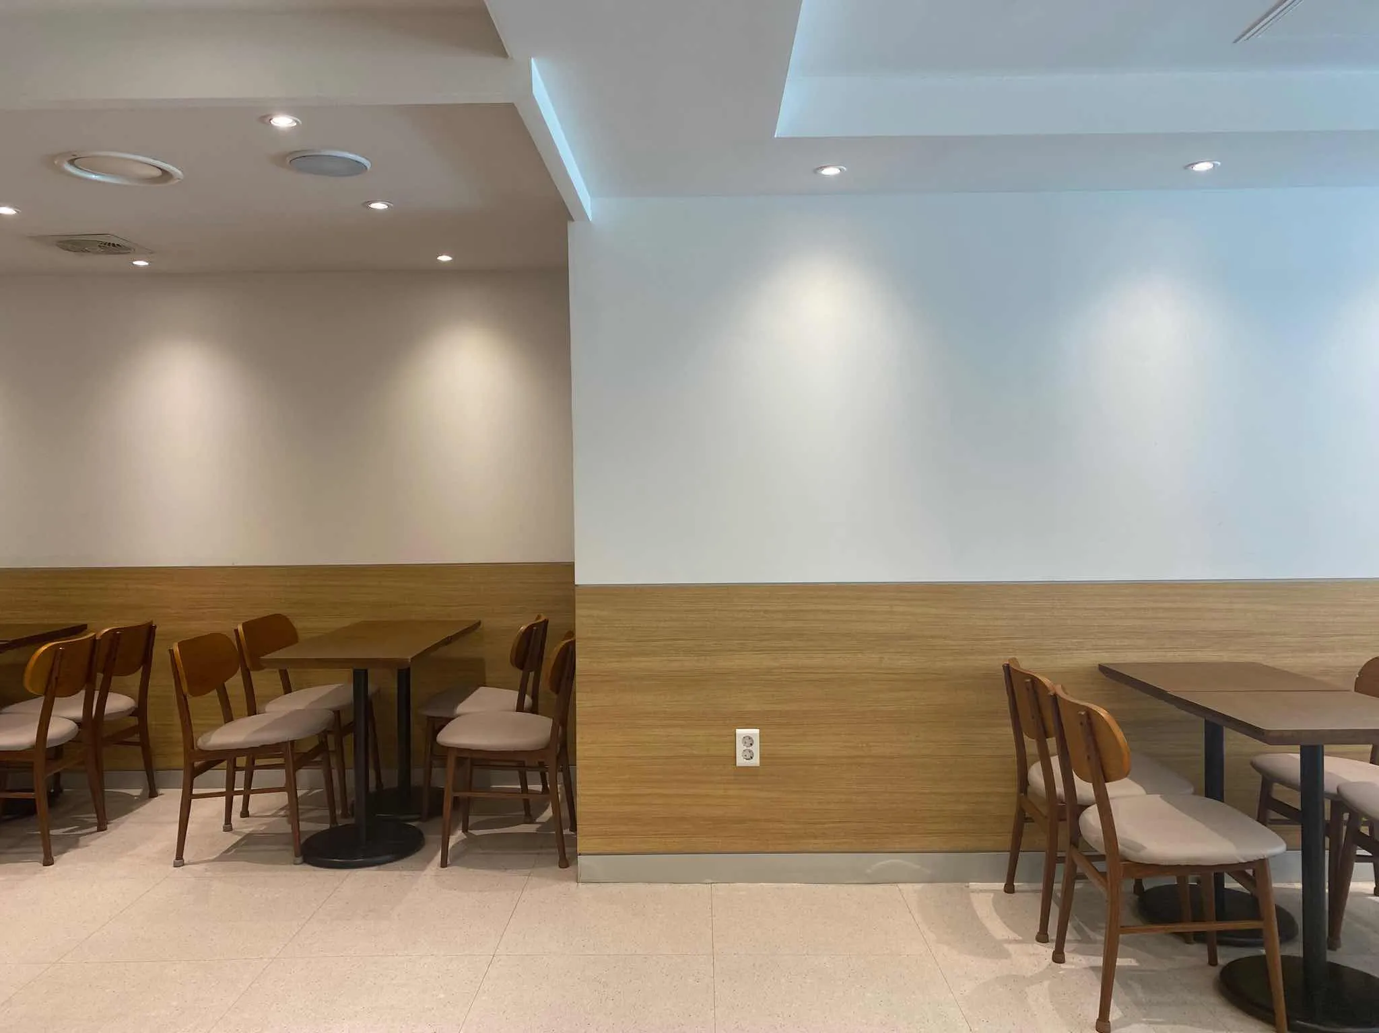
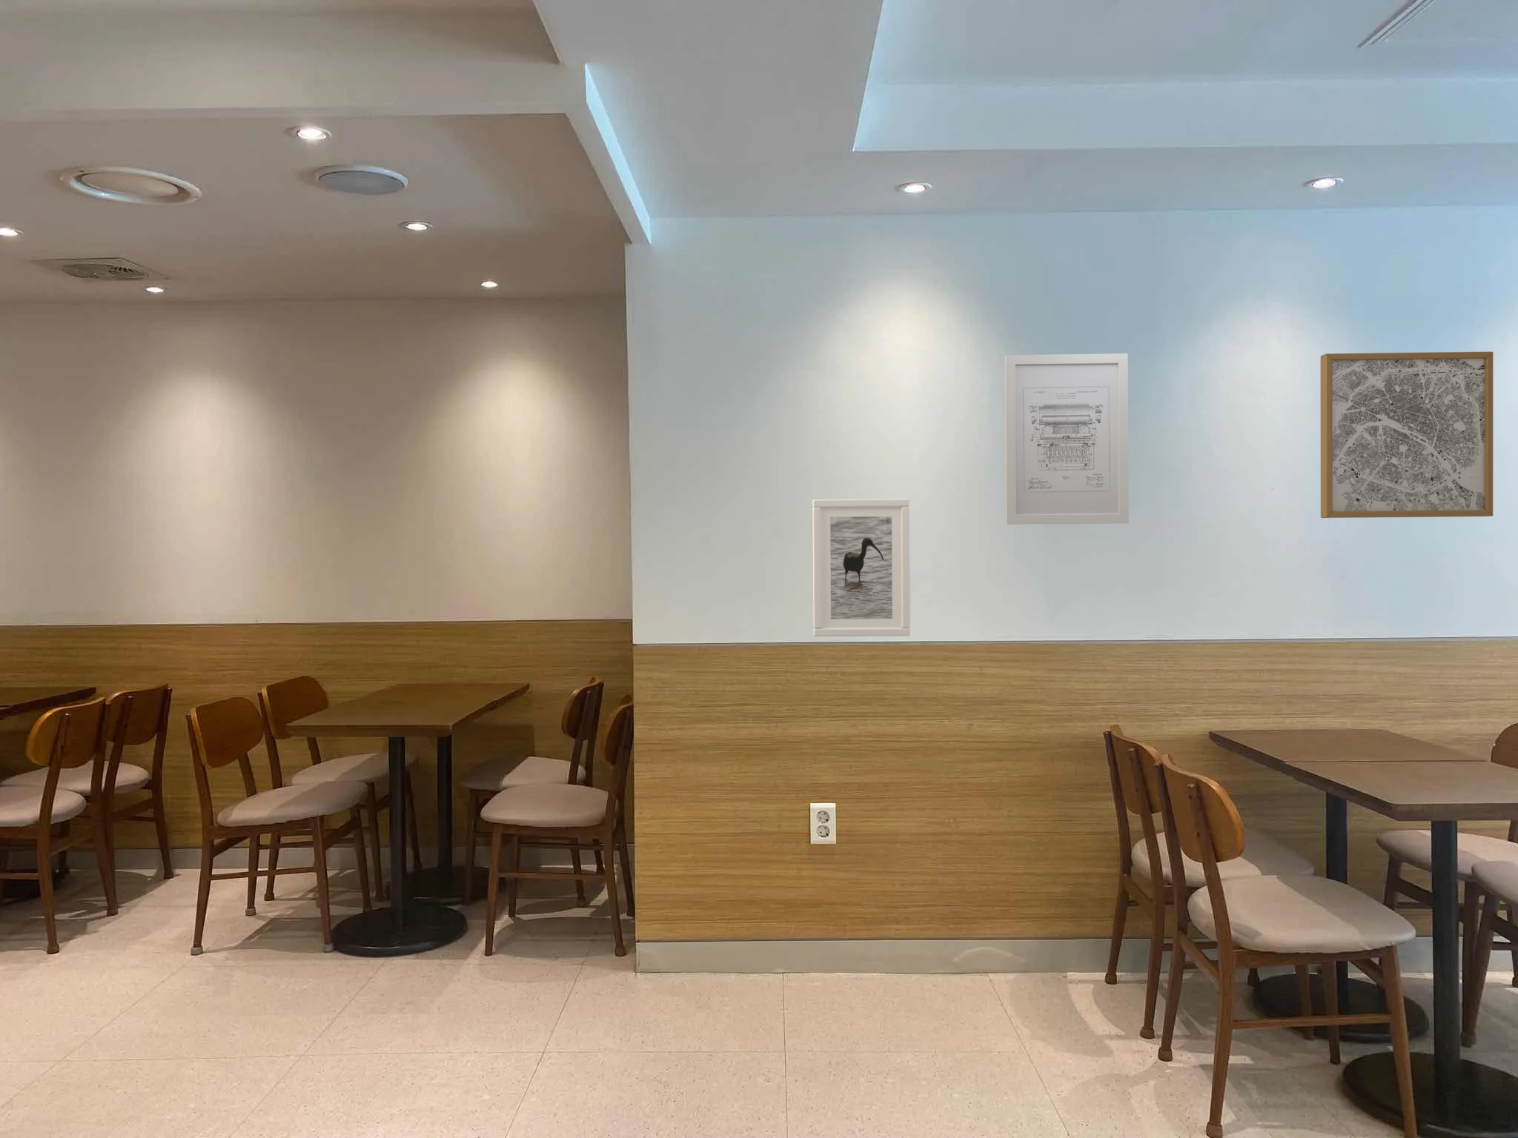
+ wall art [1320,351,1494,519]
+ wall art [1004,353,1130,525]
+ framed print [812,498,911,637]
